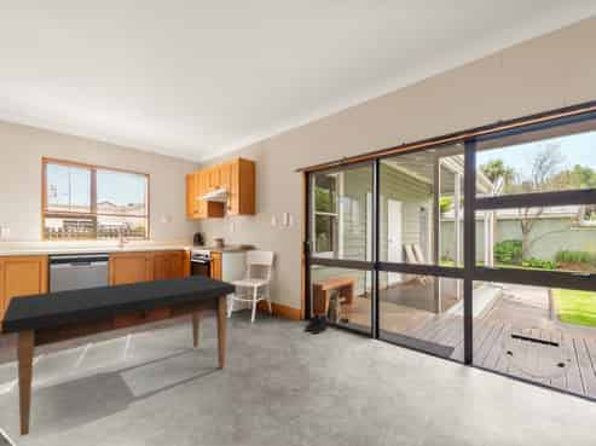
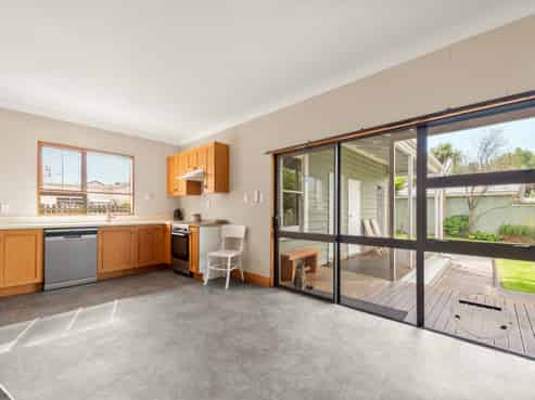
- dining table [0,273,237,438]
- boots [303,312,329,335]
